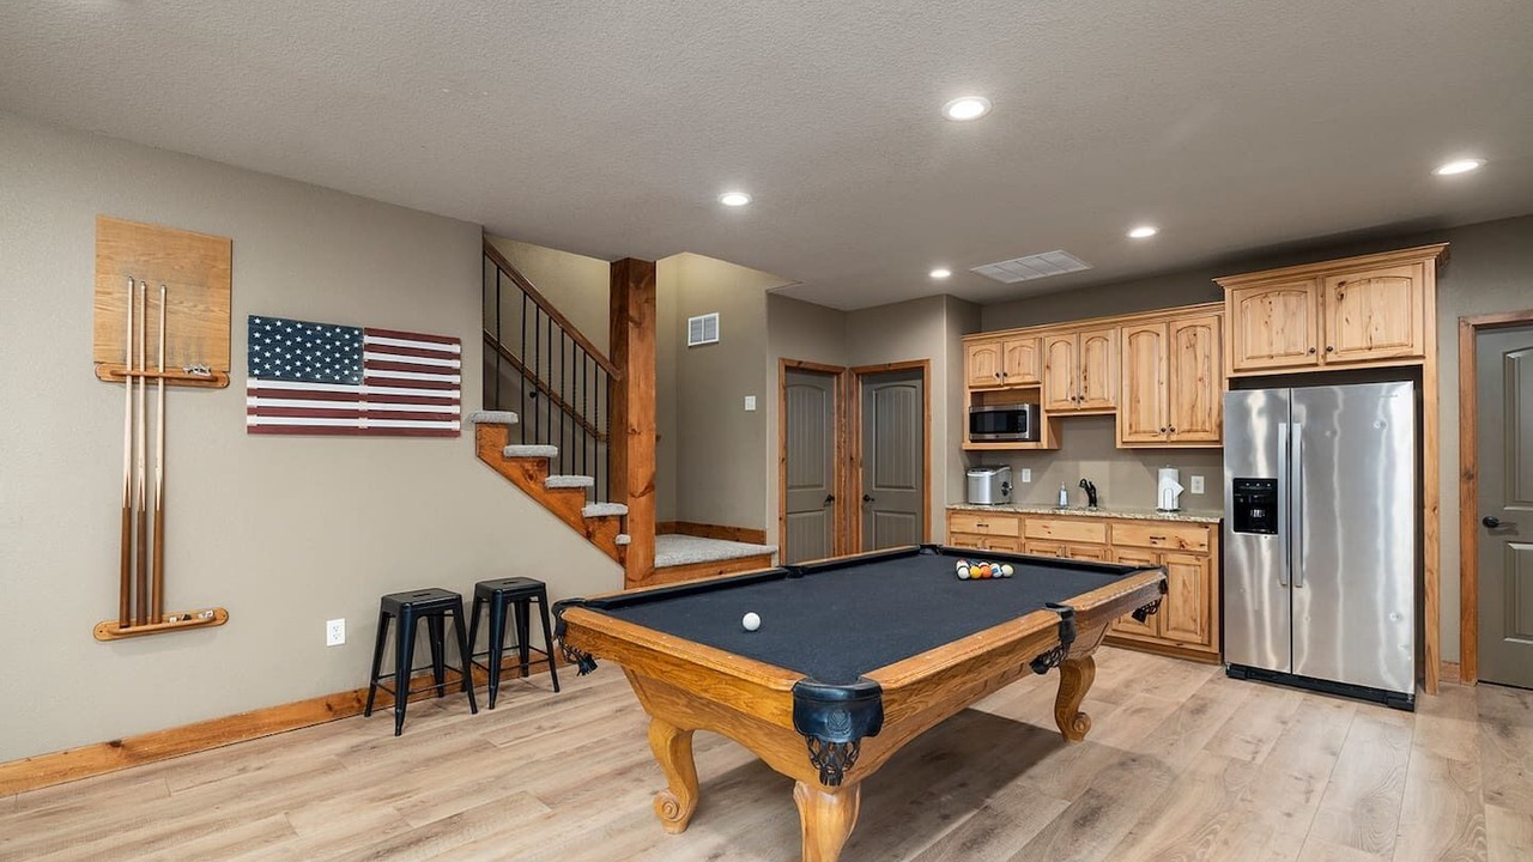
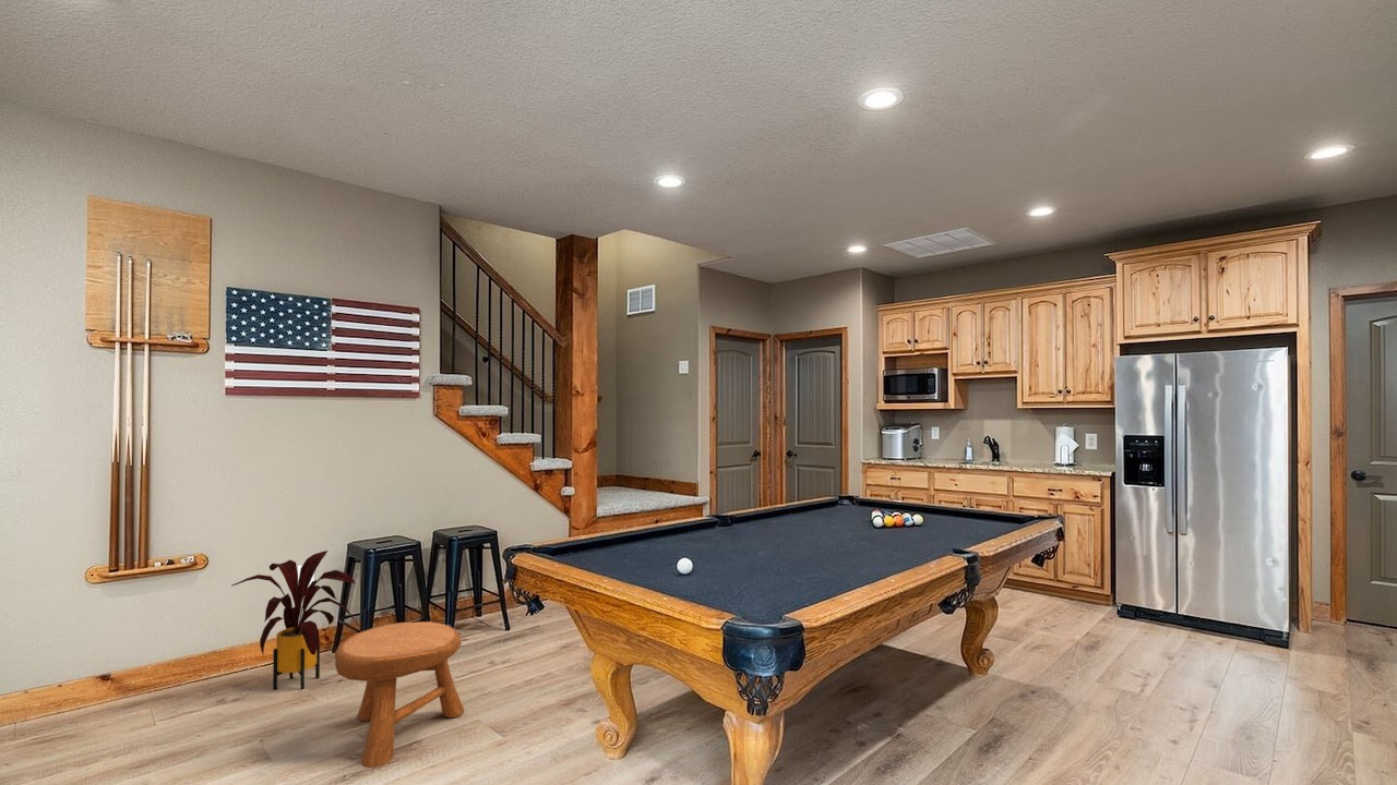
+ stool [334,620,466,769]
+ house plant [231,550,360,691]
